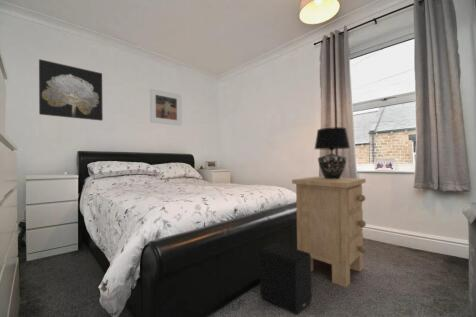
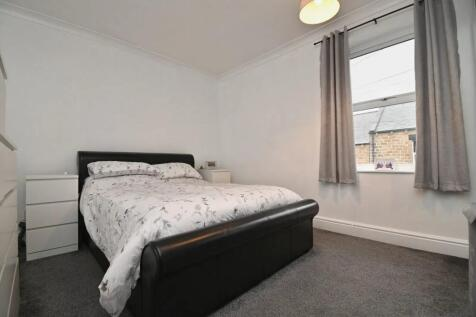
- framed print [149,87,183,127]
- nightstand [291,176,367,289]
- wall art [38,58,104,122]
- table lamp [314,126,351,179]
- speaker [259,242,312,316]
